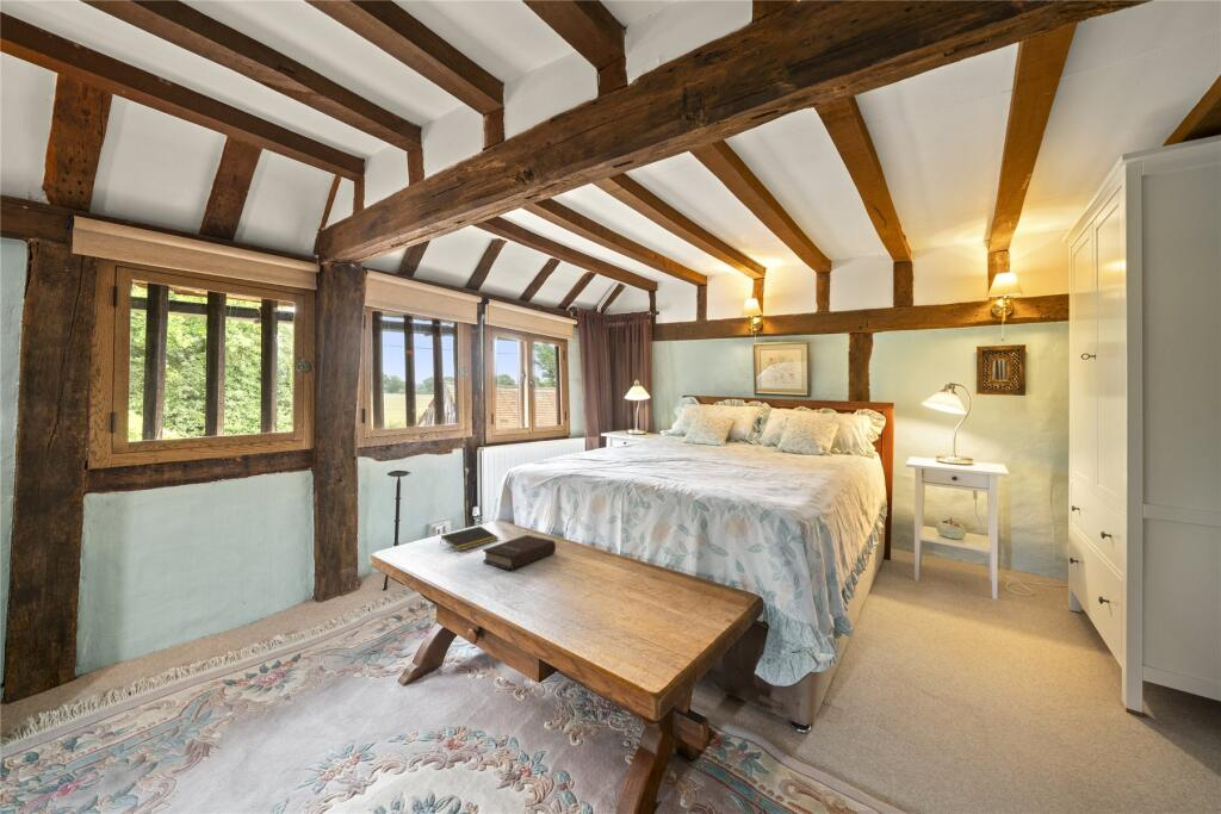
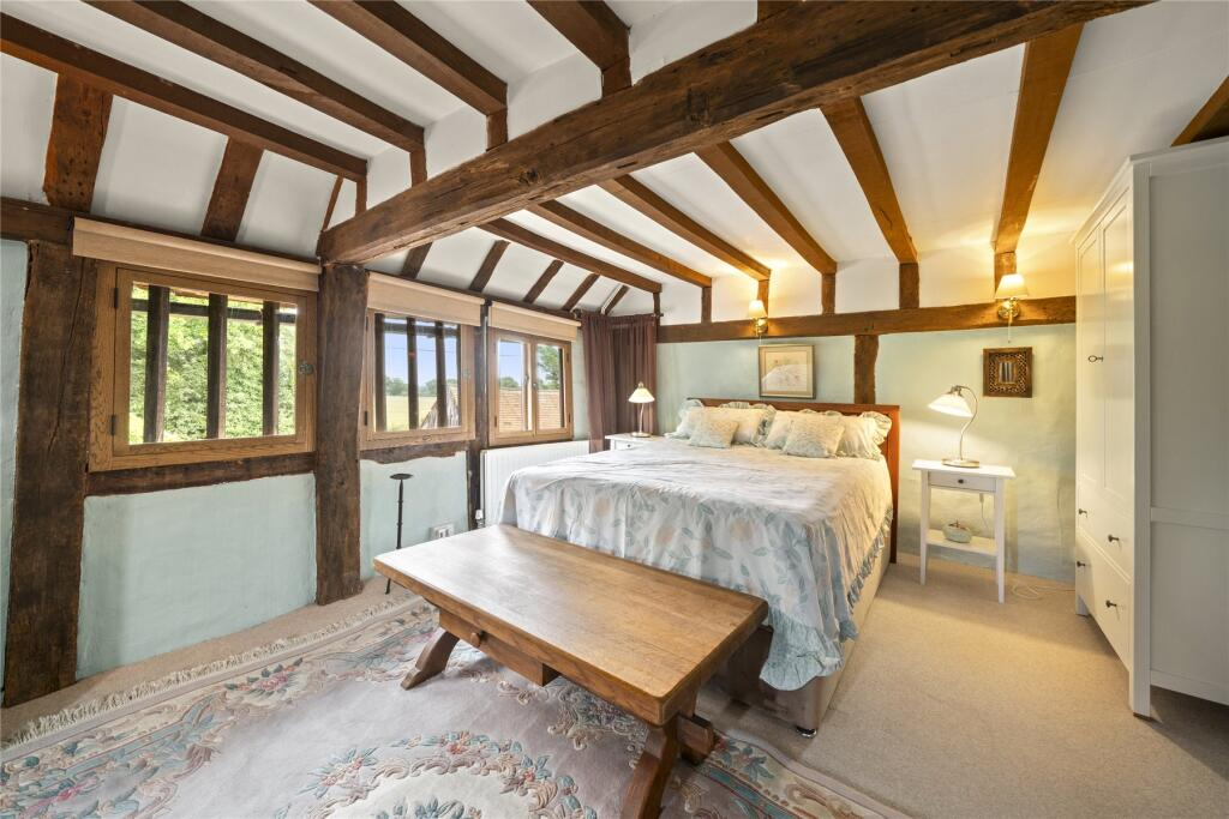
- notepad [439,526,500,552]
- book [482,534,557,571]
